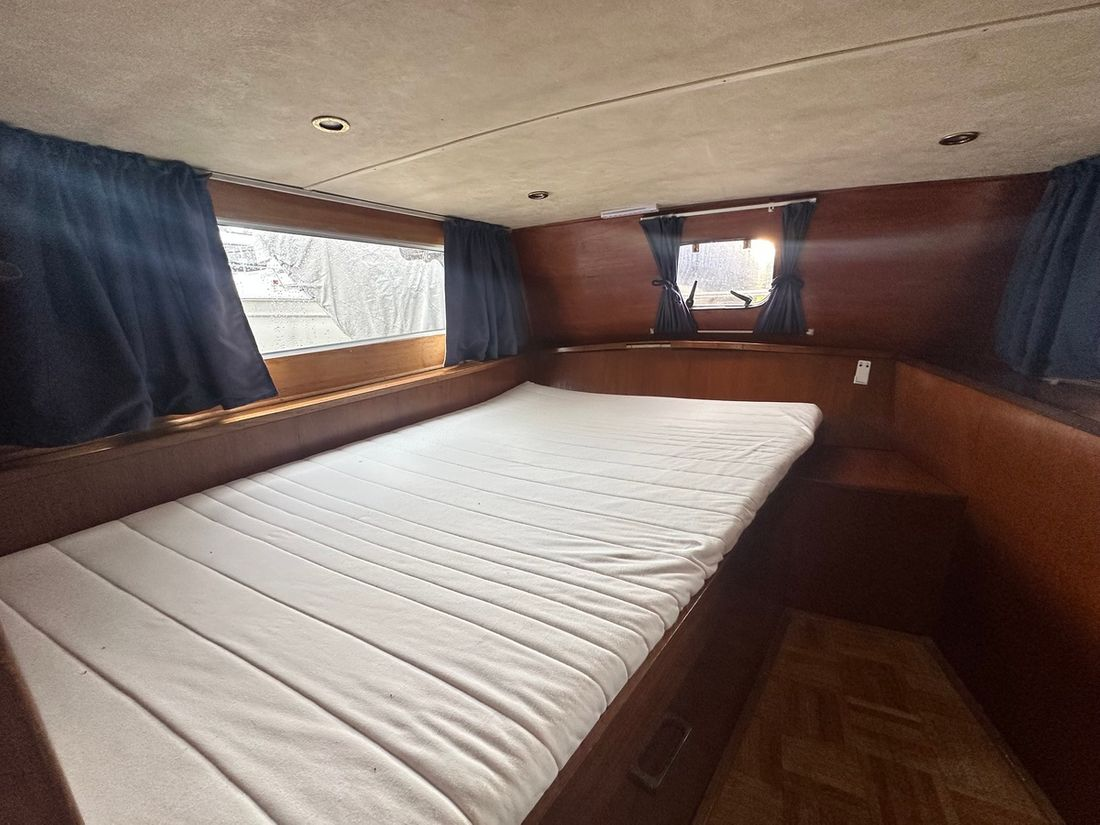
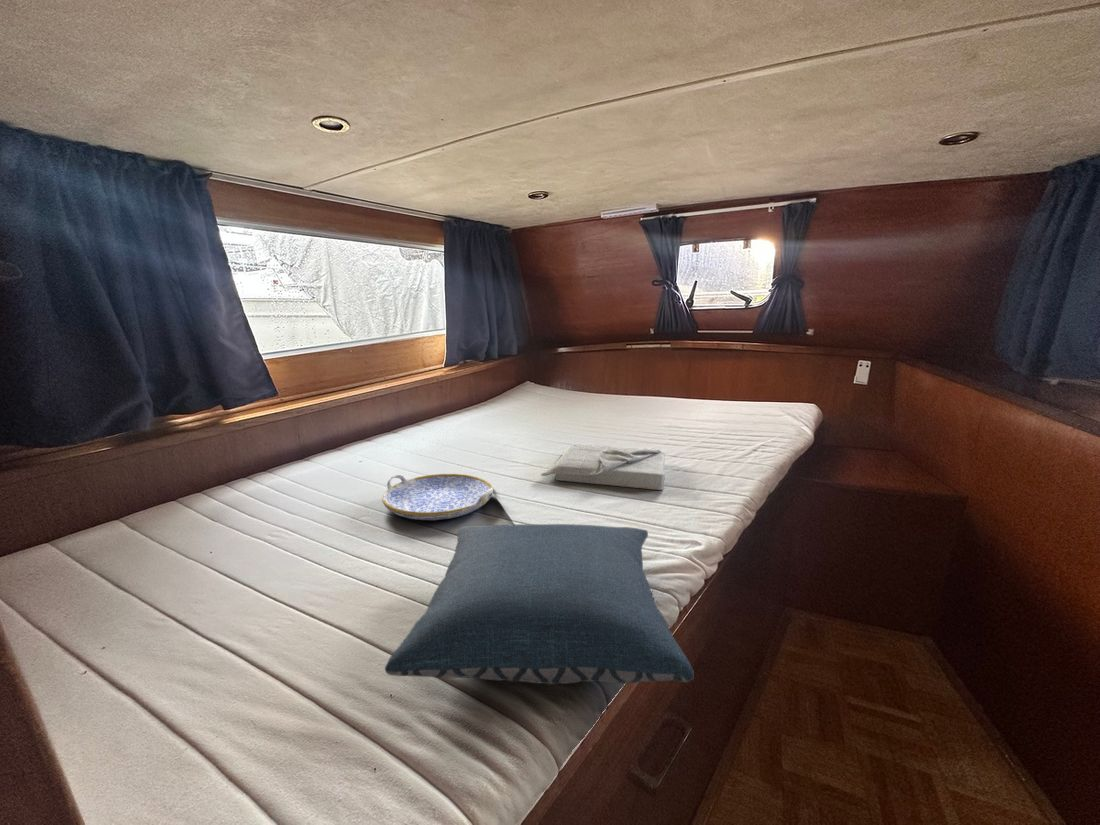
+ serving tray [381,473,494,521]
+ pillow [384,523,695,685]
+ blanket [540,444,666,491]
